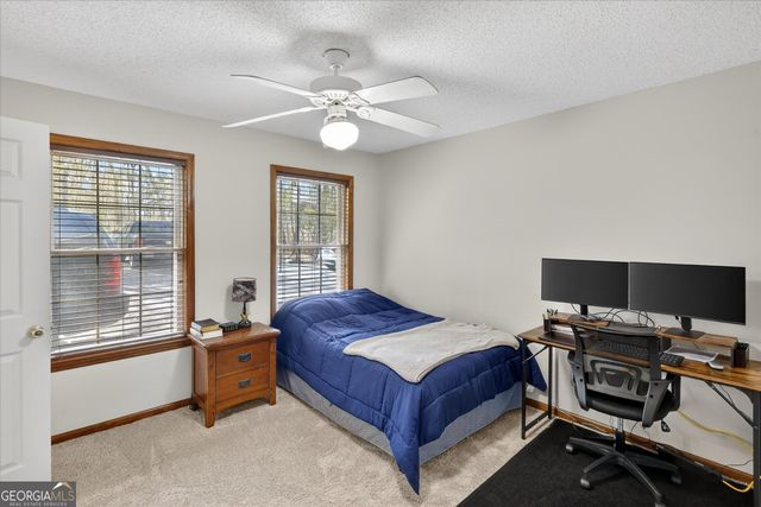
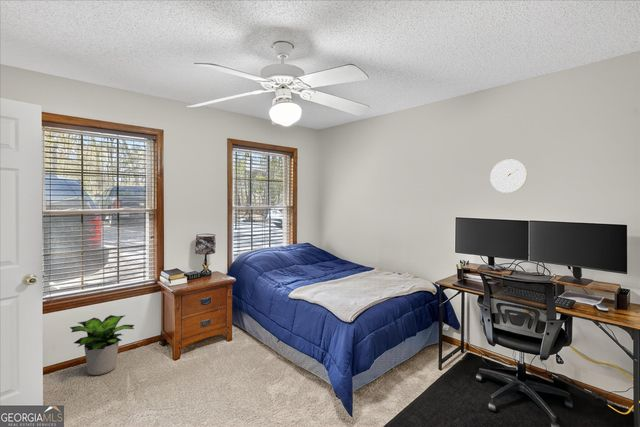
+ potted plant [69,314,135,376]
+ wall clock [489,158,528,194]
